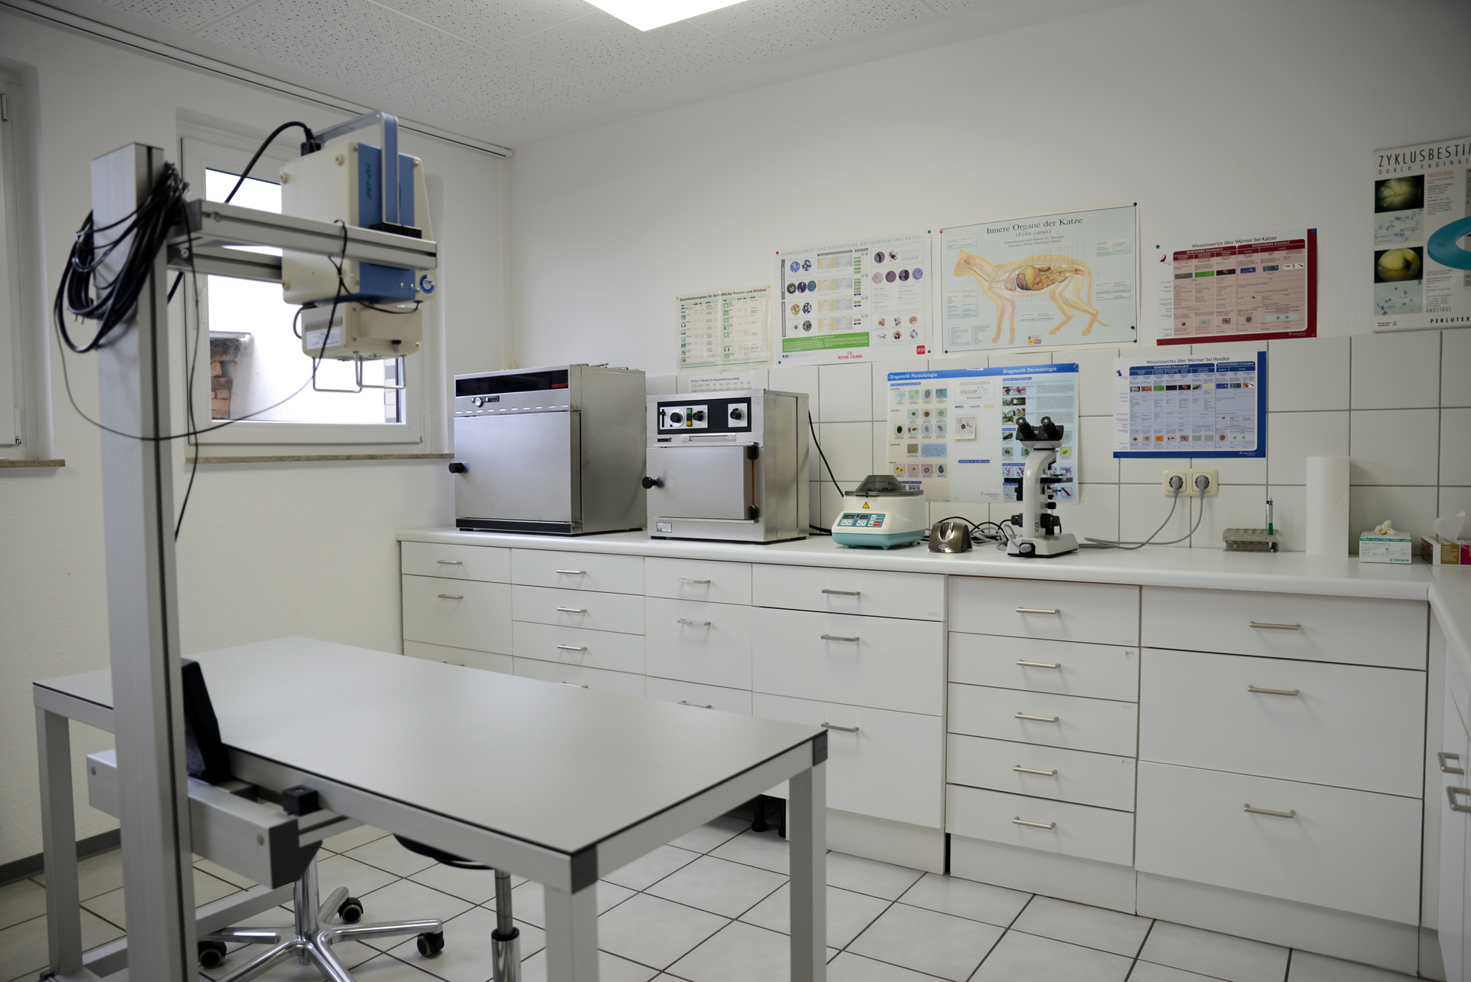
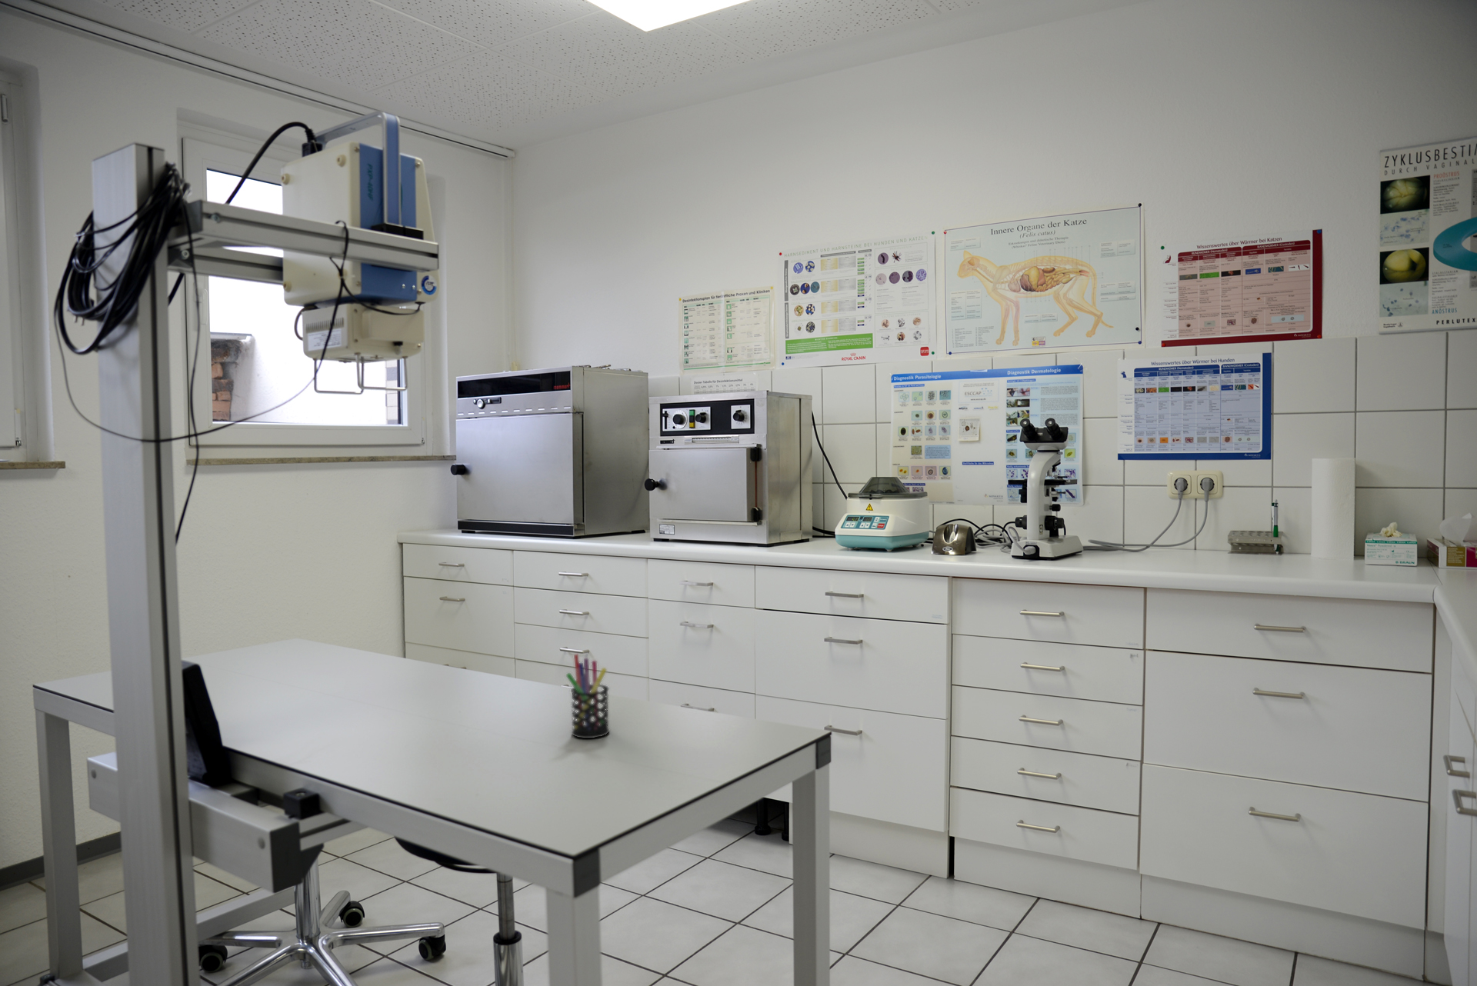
+ pen holder [566,654,610,740]
